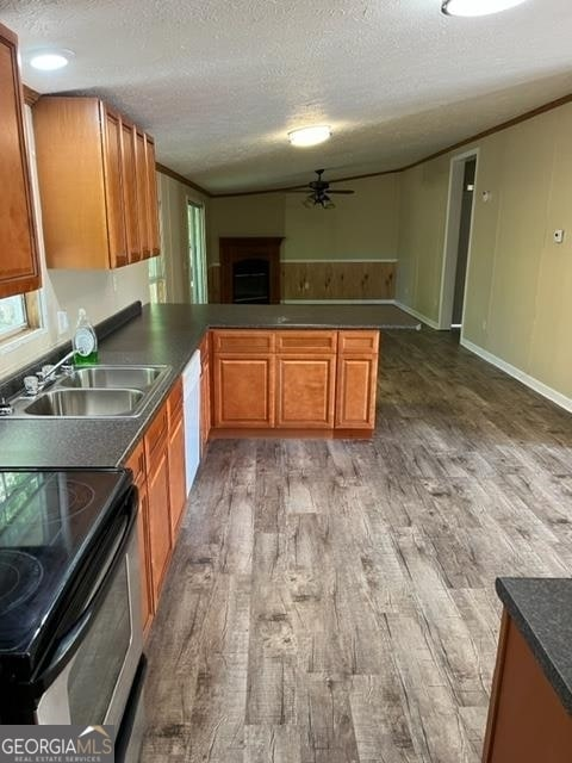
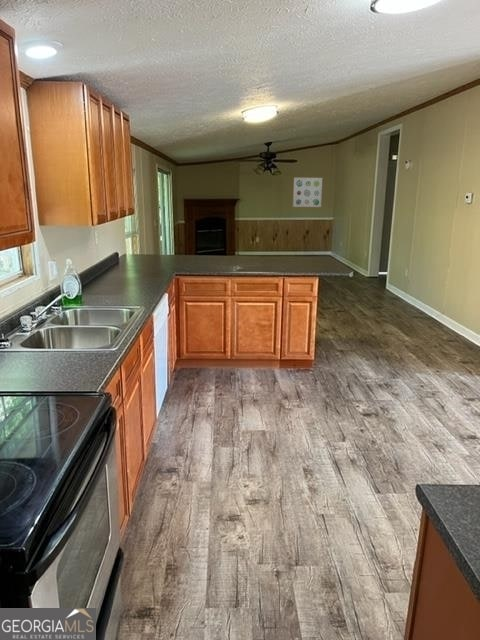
+ wall art [292,176,324,208]
